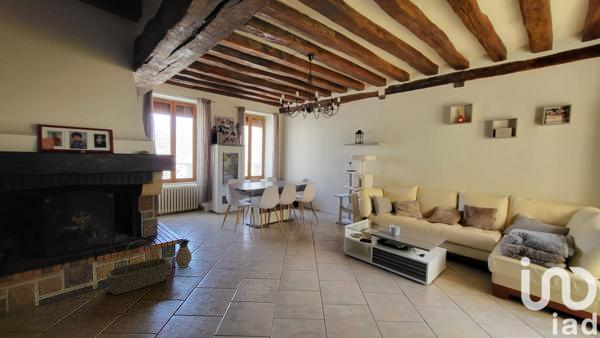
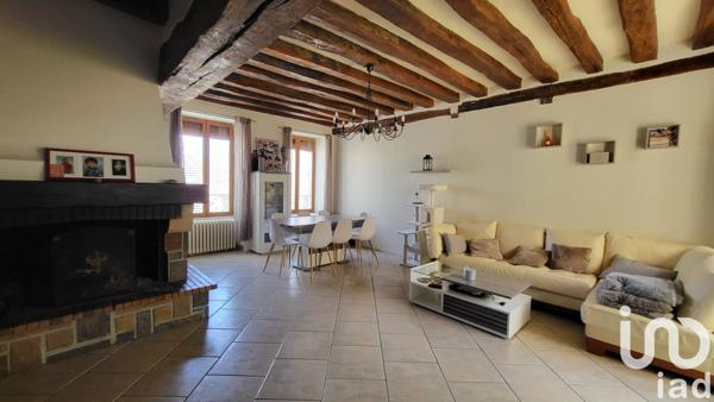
- basket [105,239,170,296]
- ceramic jug [174,237,193,269]
